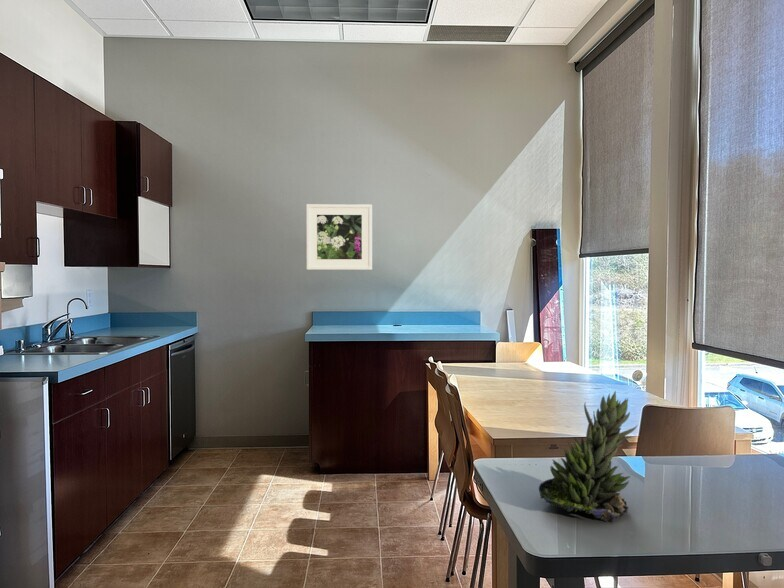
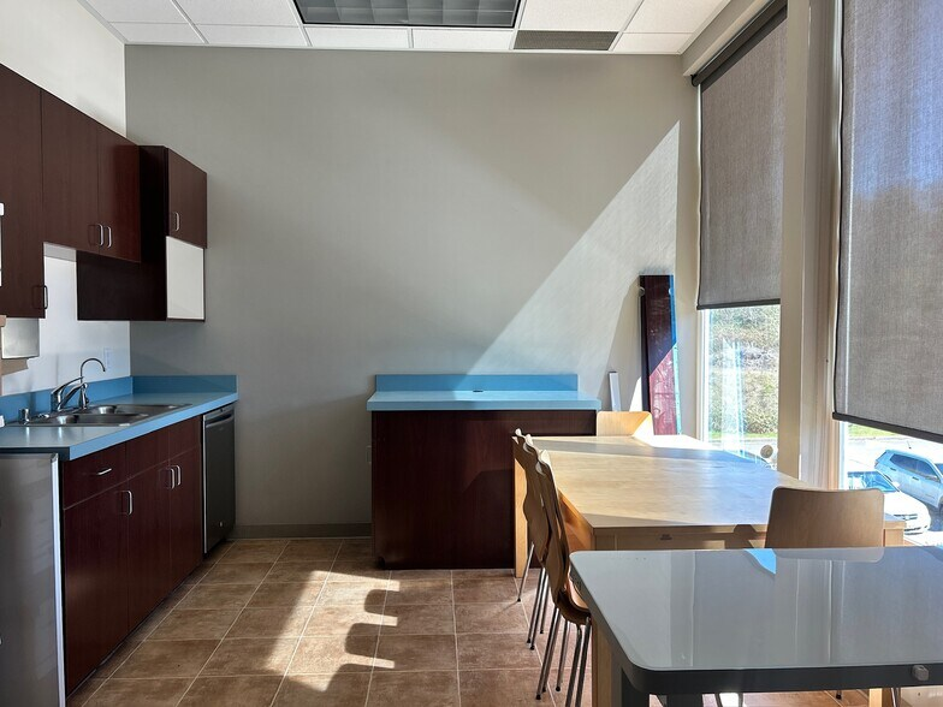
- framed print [305,203,373,271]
- succulent plant [538,390,638,524]
